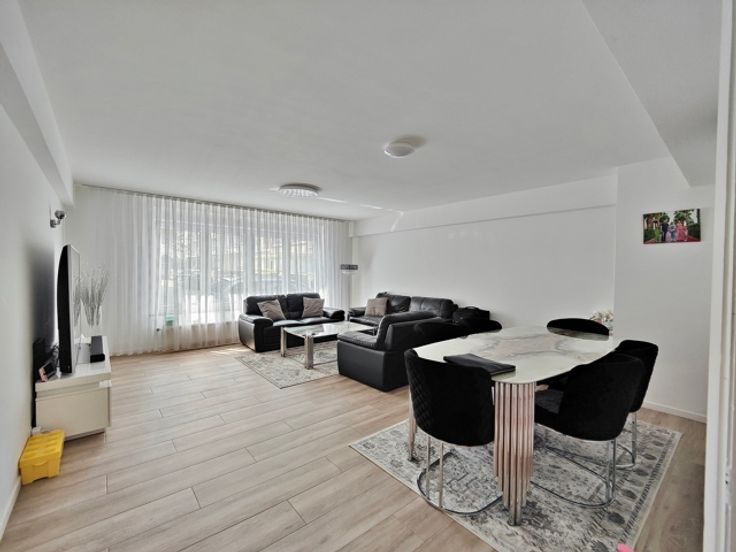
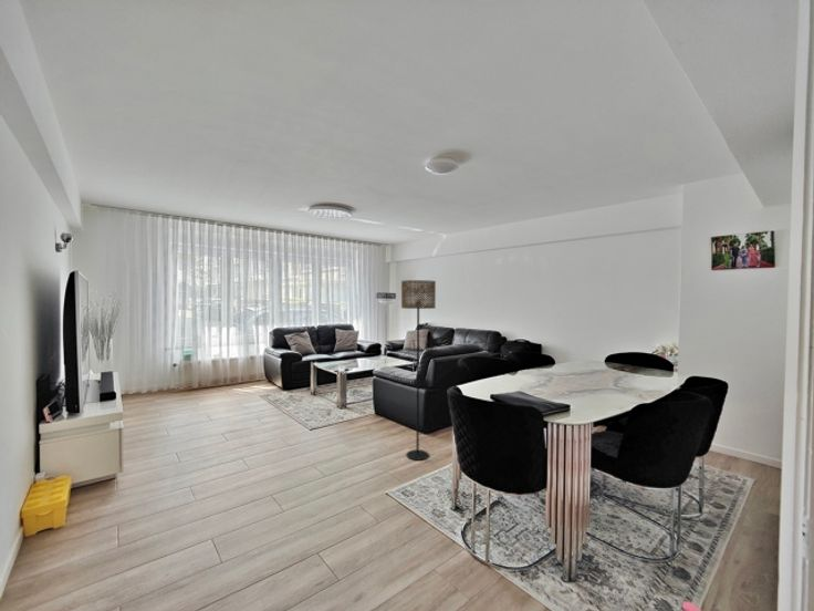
+ floor lamp [400,279,437,462]
